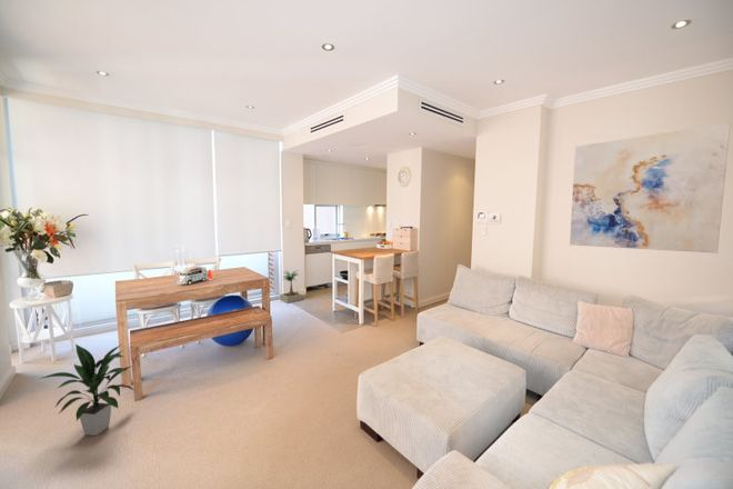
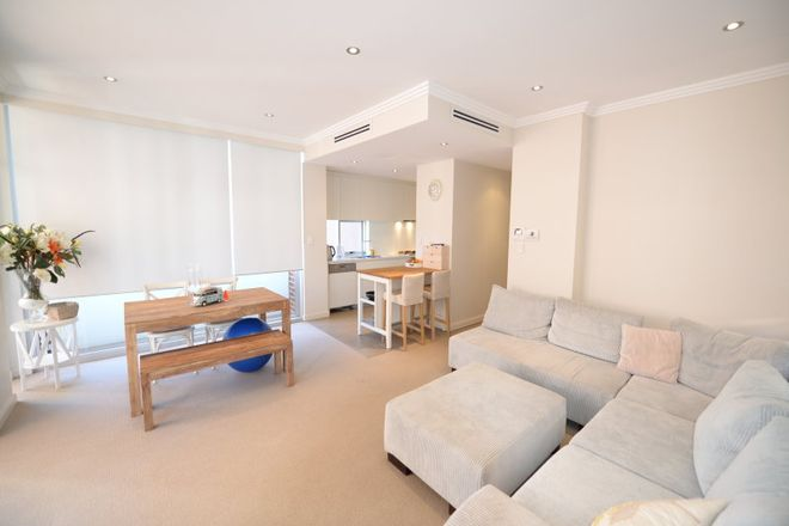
- indoor plant [38,342,135,437]
- potted plant [279,269,303,303]
- wall art [569,122,732,255]
